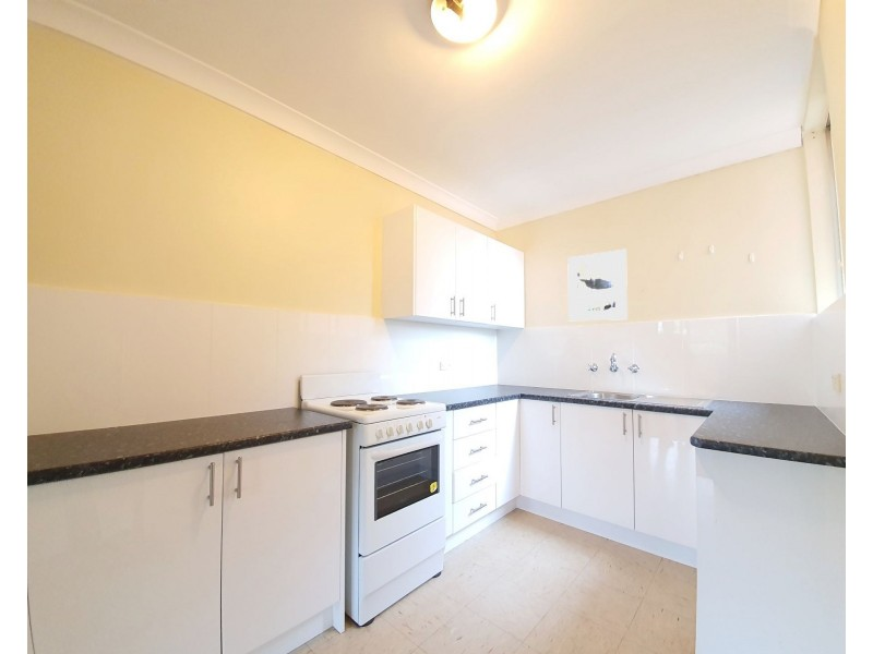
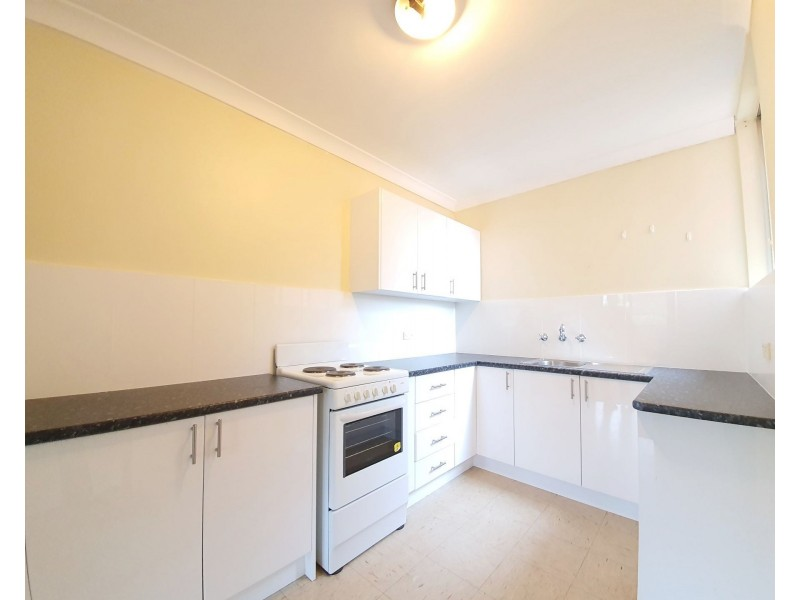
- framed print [566,249,629,322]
